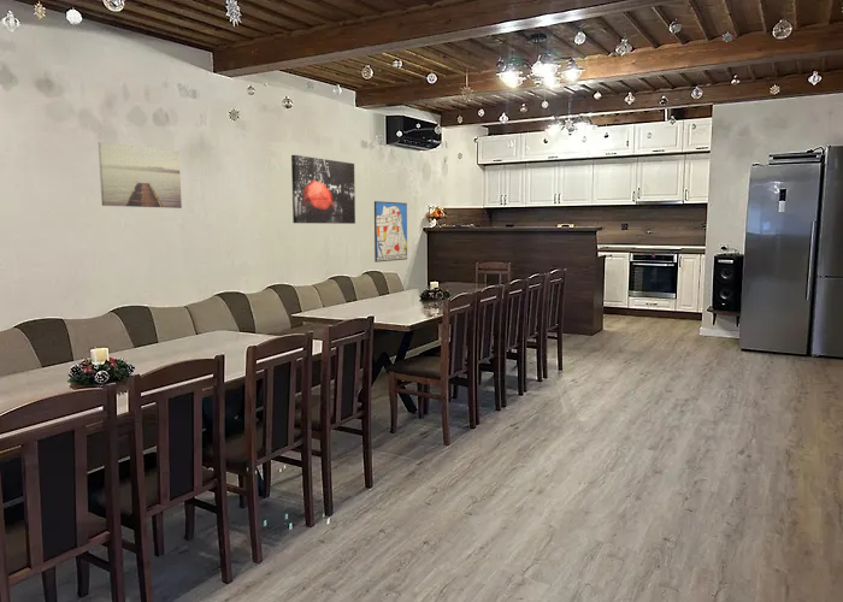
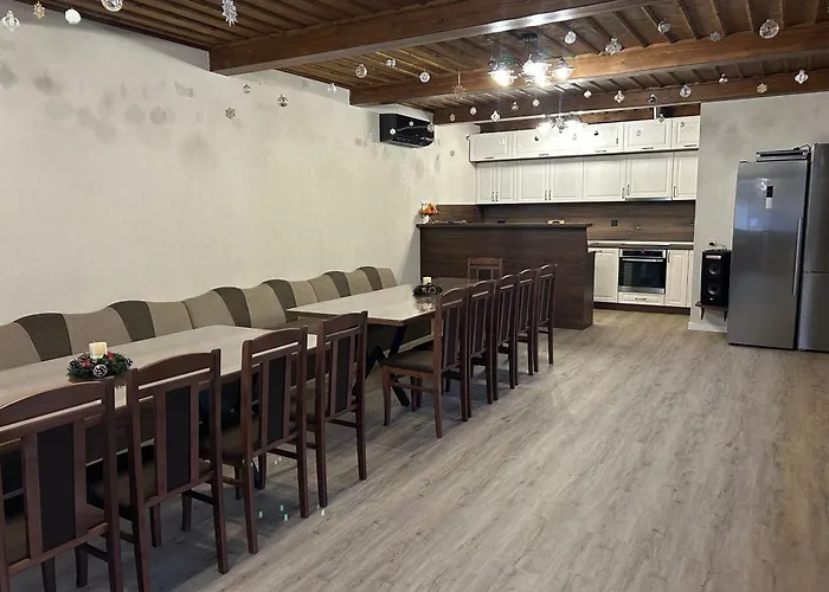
- wall art [373,200,408,264]
- wall art [98,141,183,209]
- wall art [290,154,356,225]
